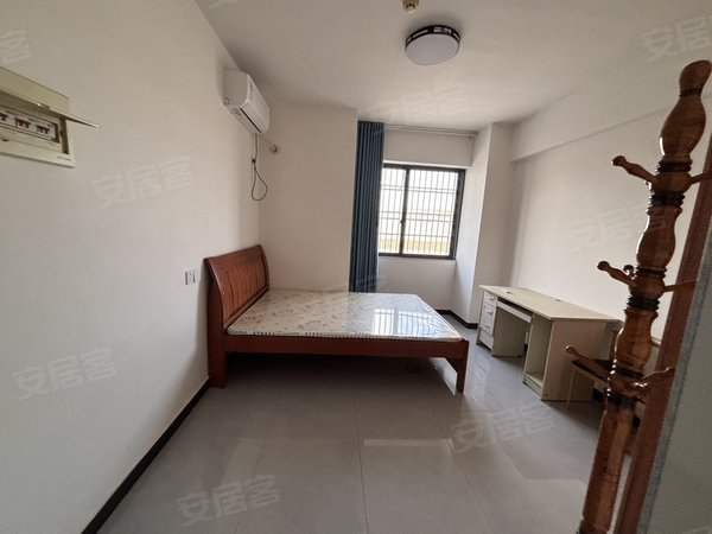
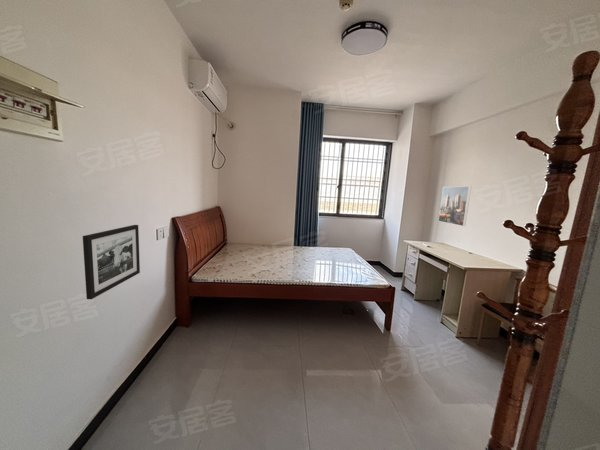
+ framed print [437,185,472,227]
+ picture frame [82,224,141,300]
